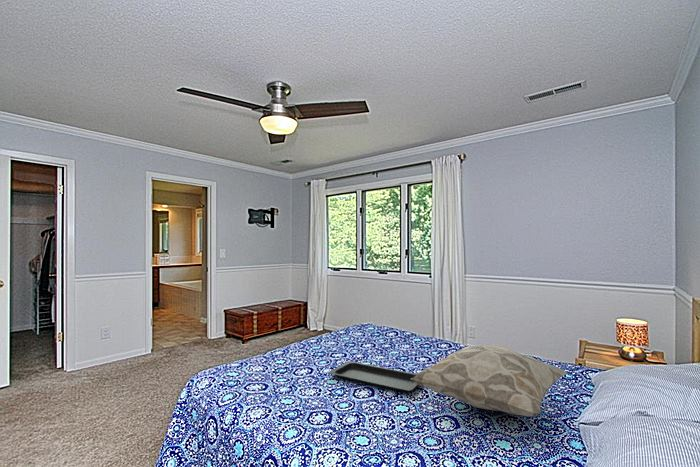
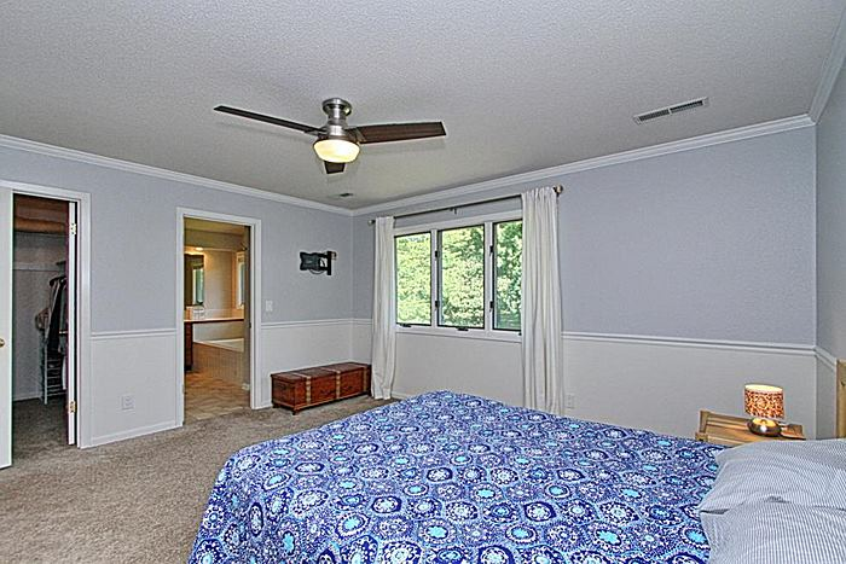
- serving tray [328,360,419,393]
- decorative pillow [411,344,569,417]
